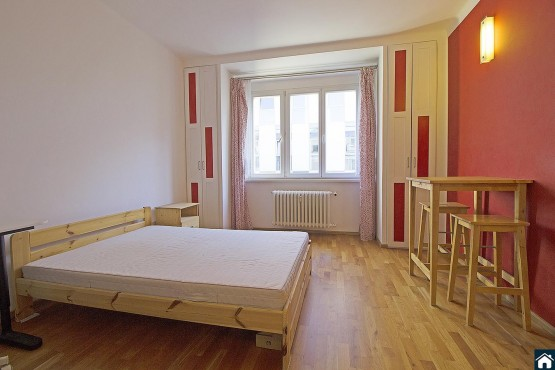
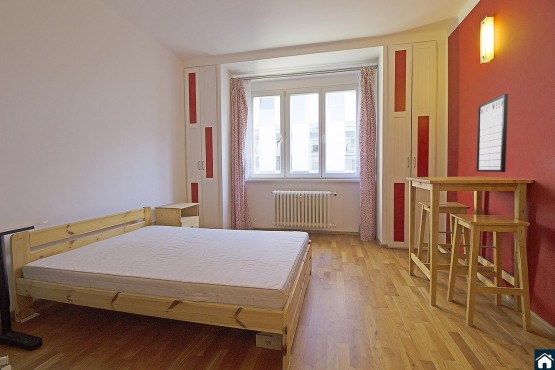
+ writing board [476,93,509,173]
